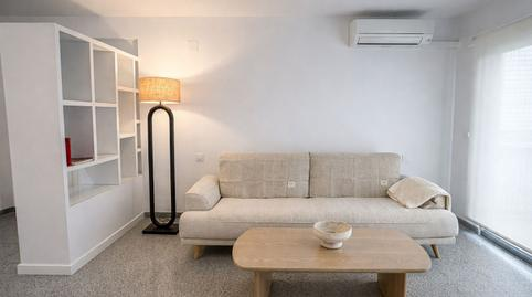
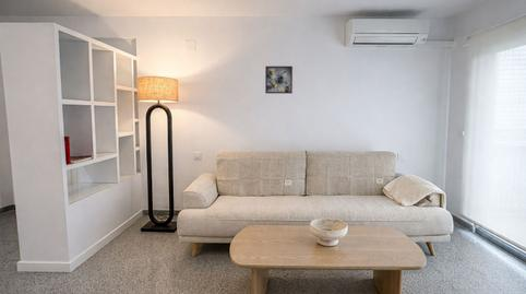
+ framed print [264,66,294,95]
